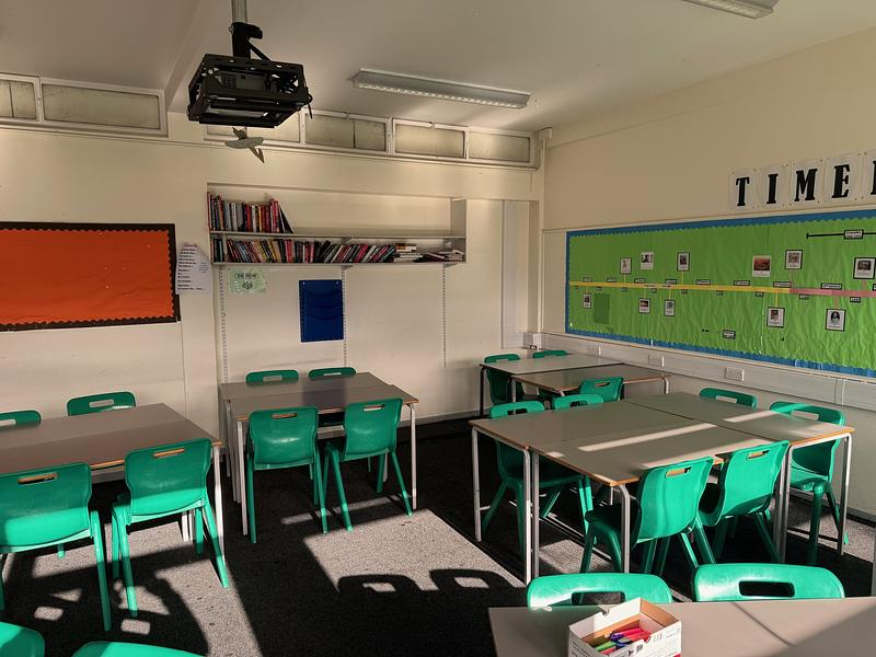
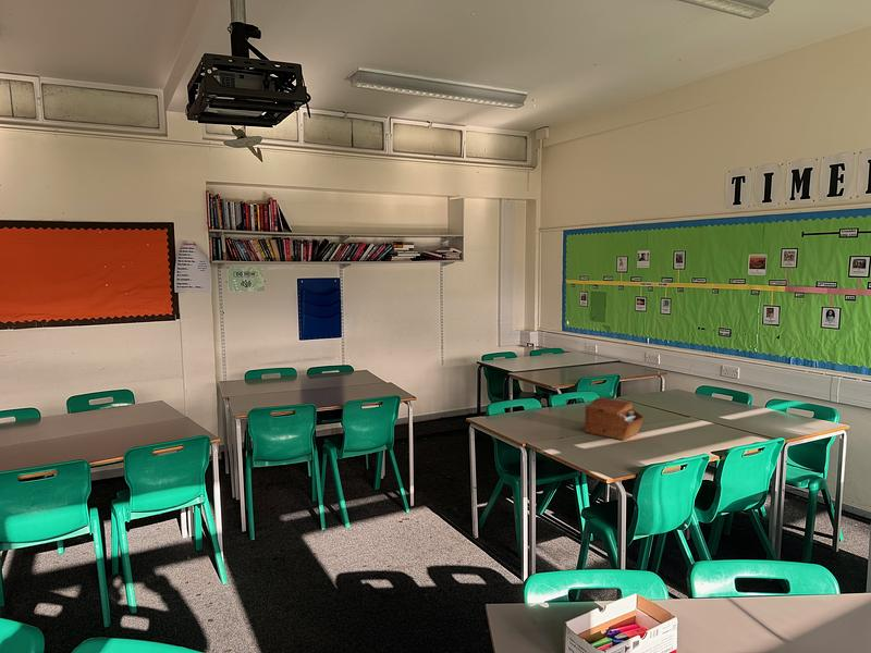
+ sewing box [584,396,645,442]
